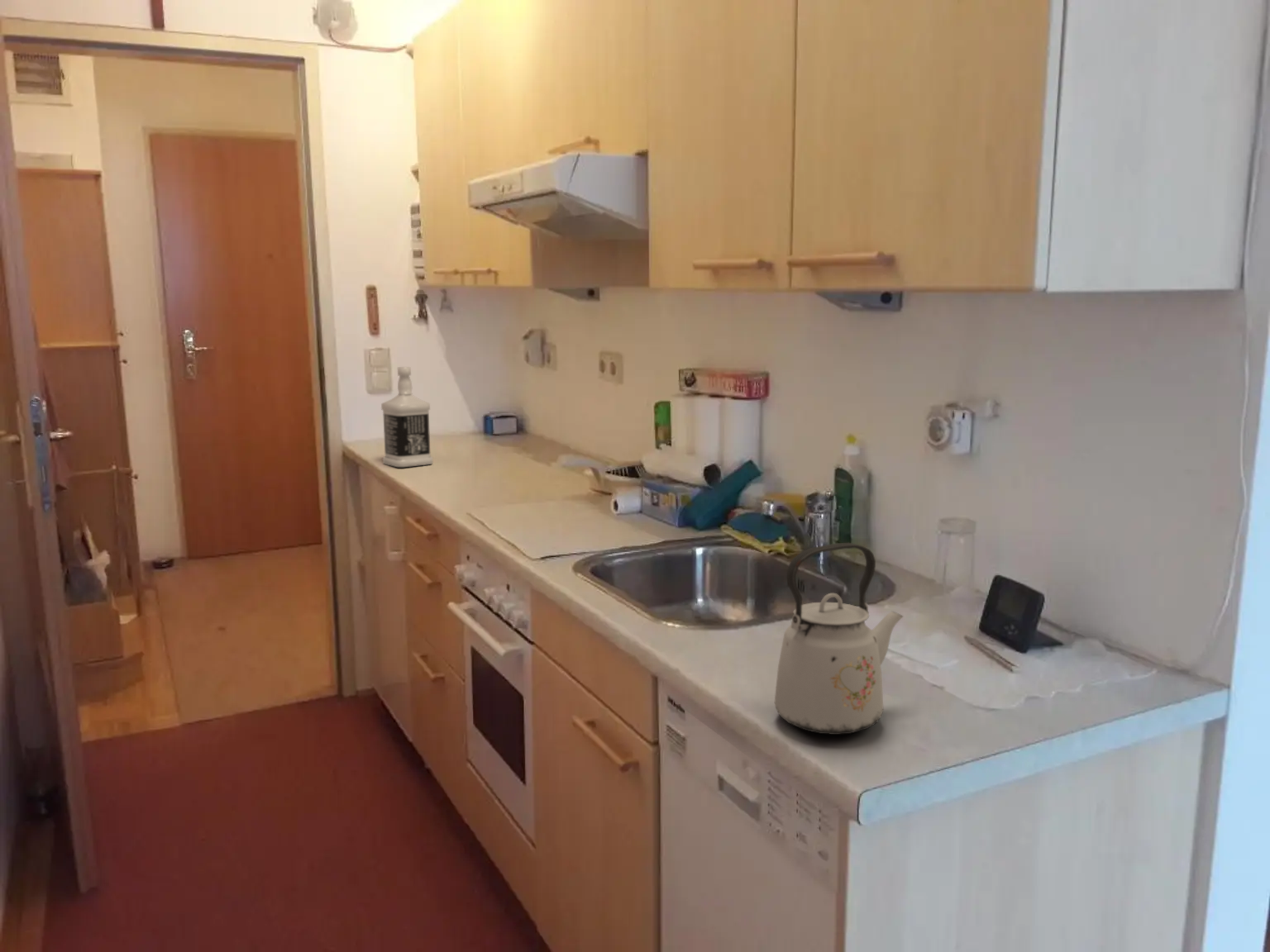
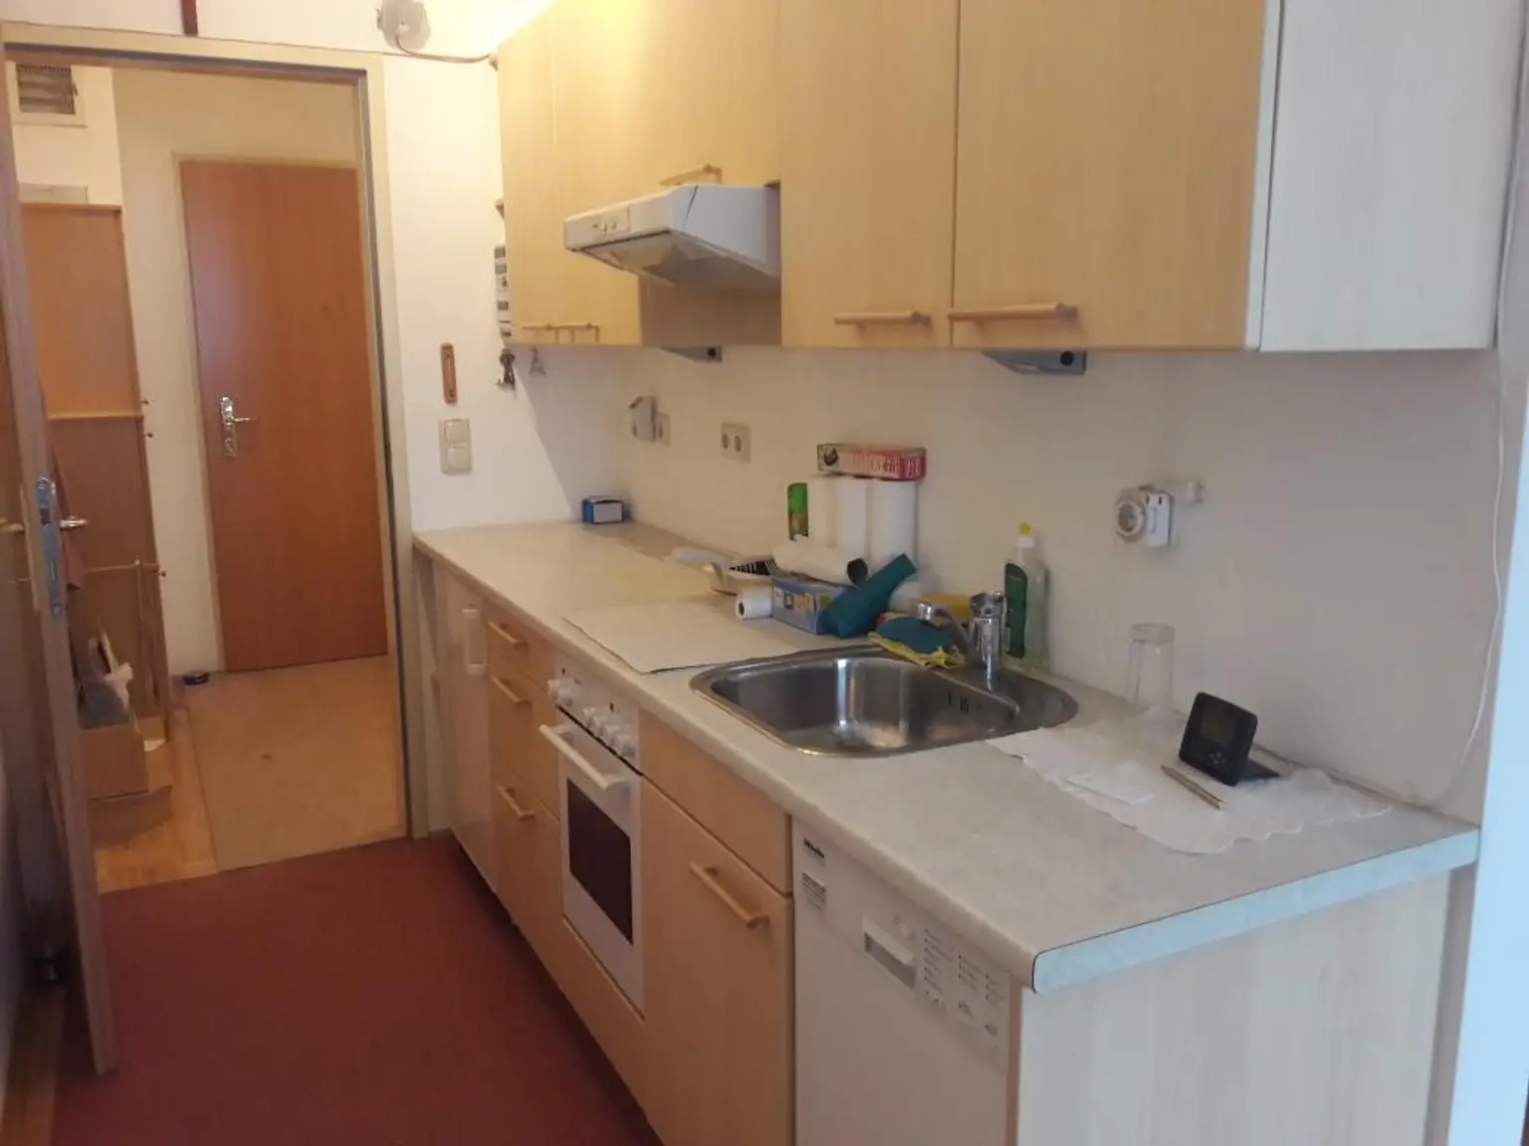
- bottle [380,366,434,468]
- kettle [774,542,904,735]
